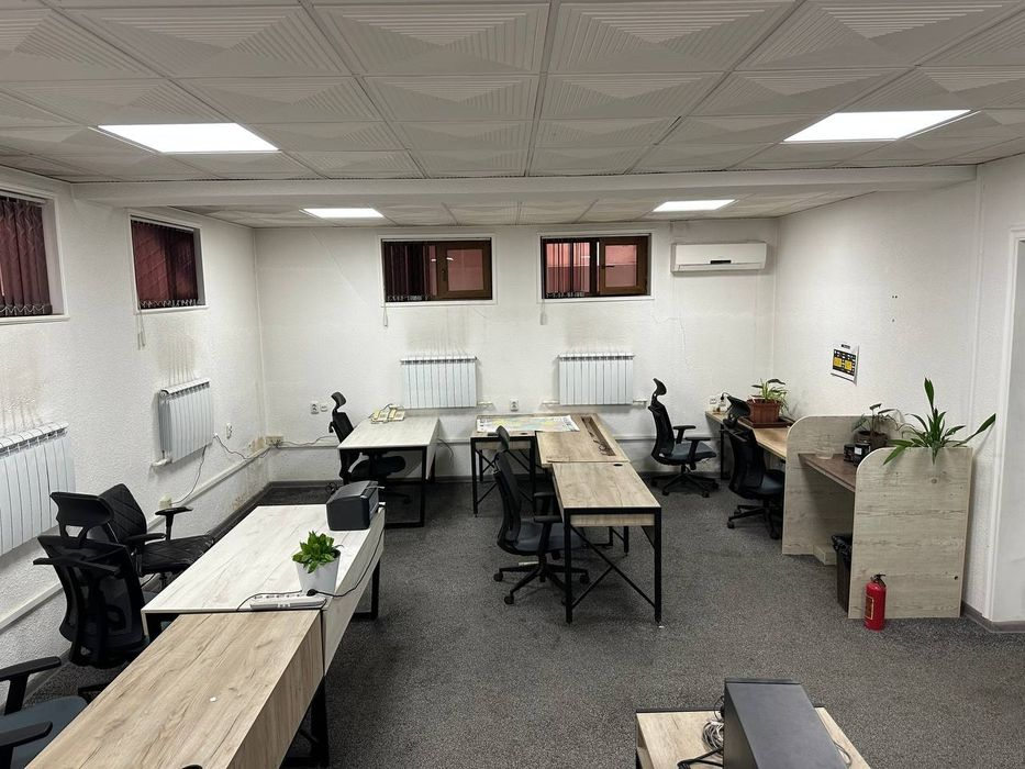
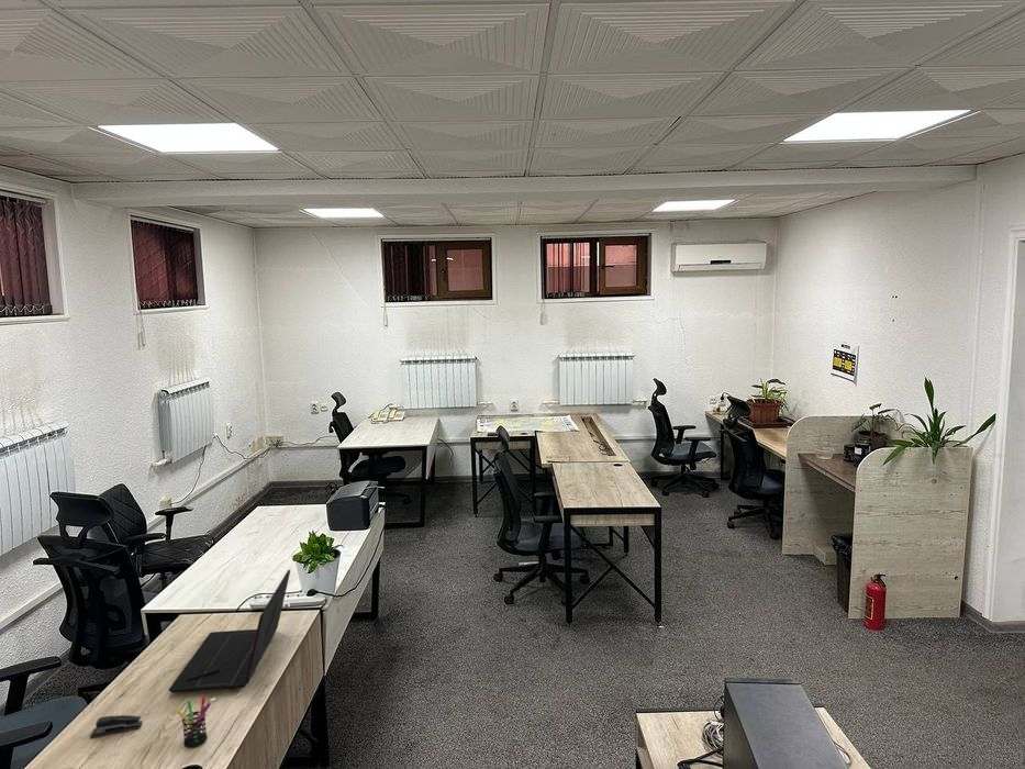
+ laptop [167,569,291,693]
+ stapler [89,714,144,738]
+ pen holder [176,694,212,748]
